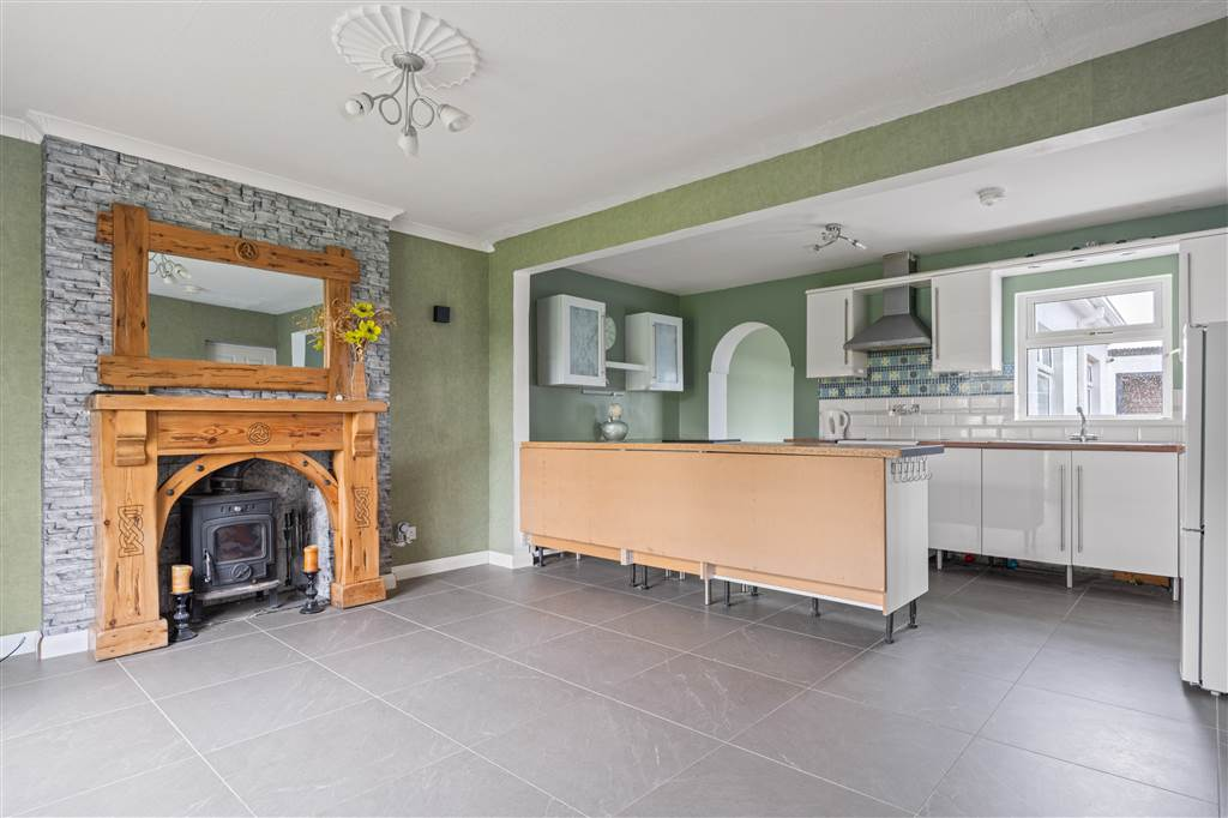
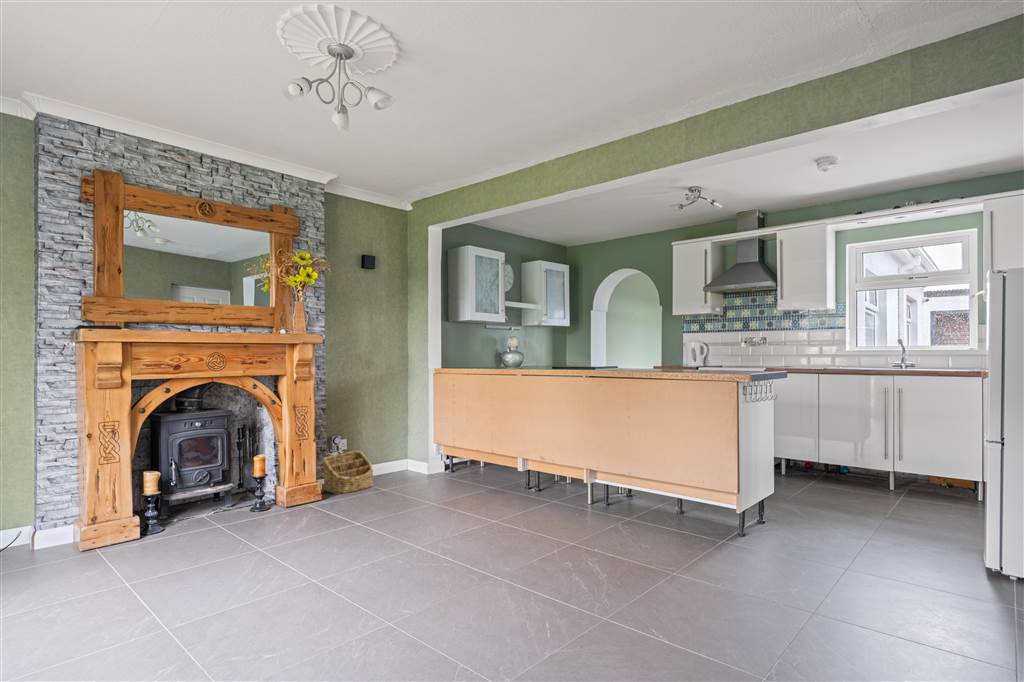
+ basket [322,449,374,495]
